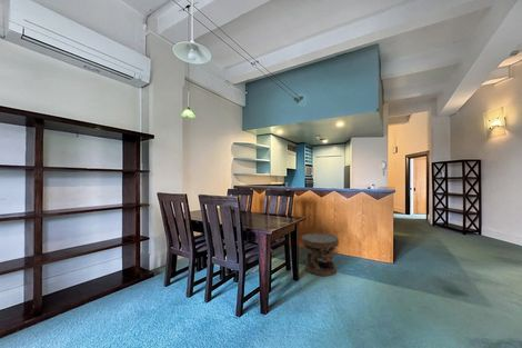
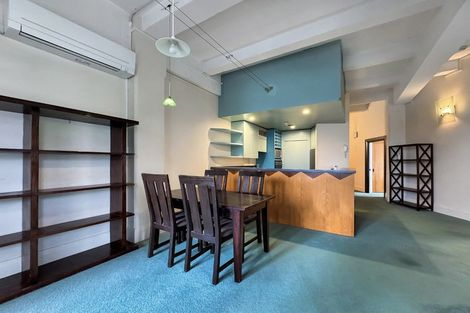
- carved stool [301,232,340,278]
